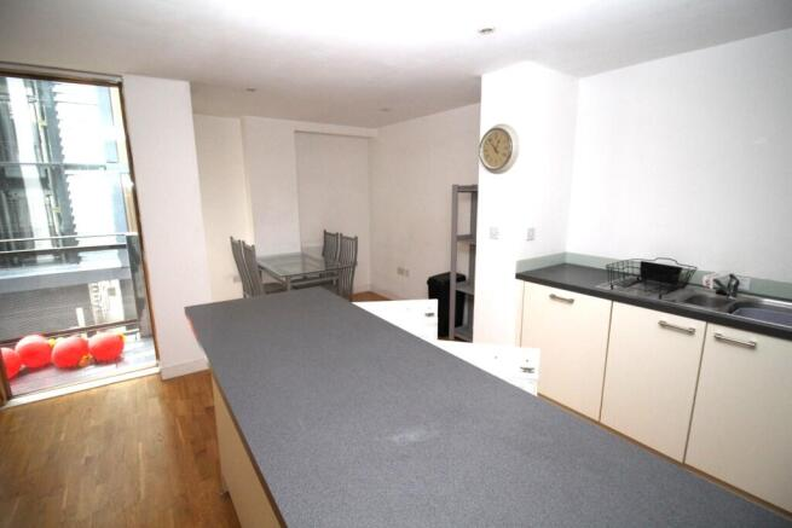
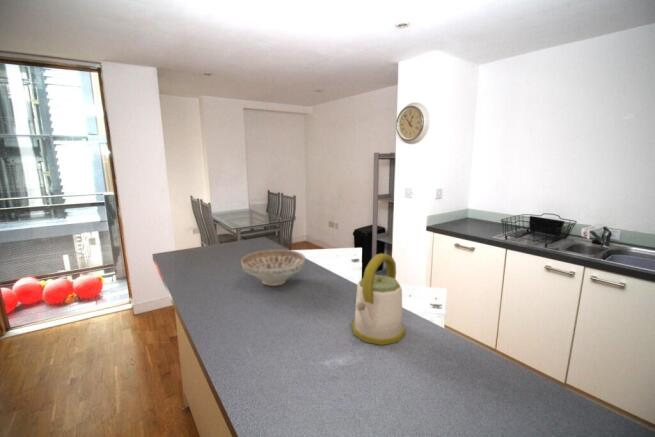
+ kettle [351,252,406,346]
+ decorative bowl [240,248,306,287]
